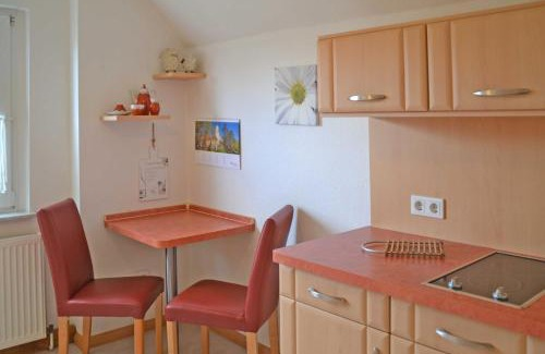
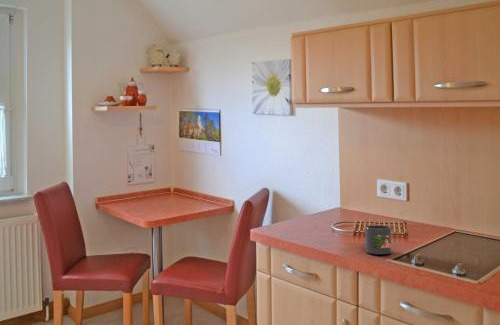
+ mug [364,224,392,255]
